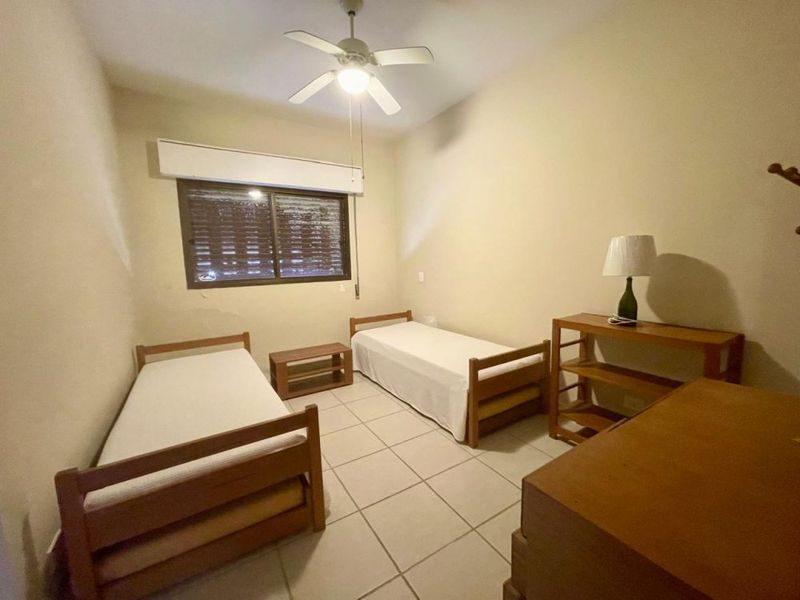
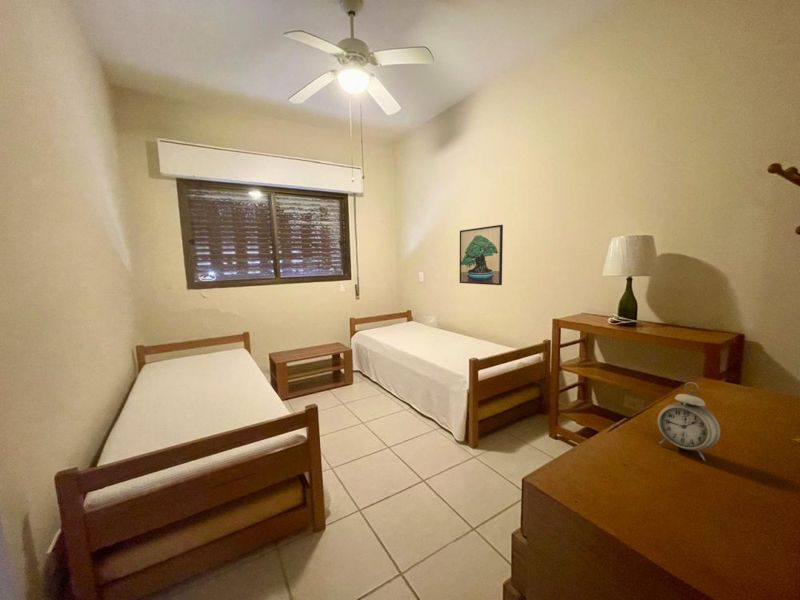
+ alarm clock [657,381,722,462]
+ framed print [459,224,504,286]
